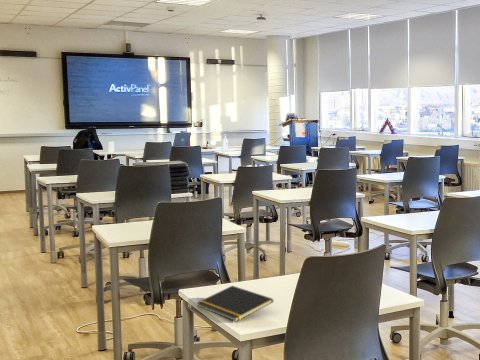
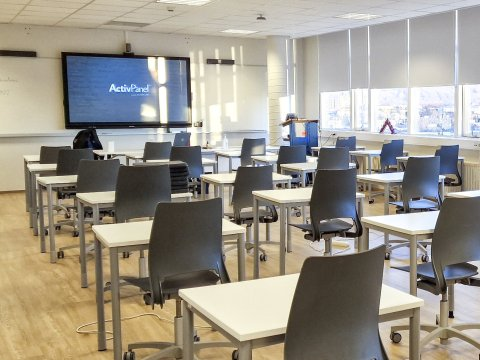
- notepad [196,285,274,323]
